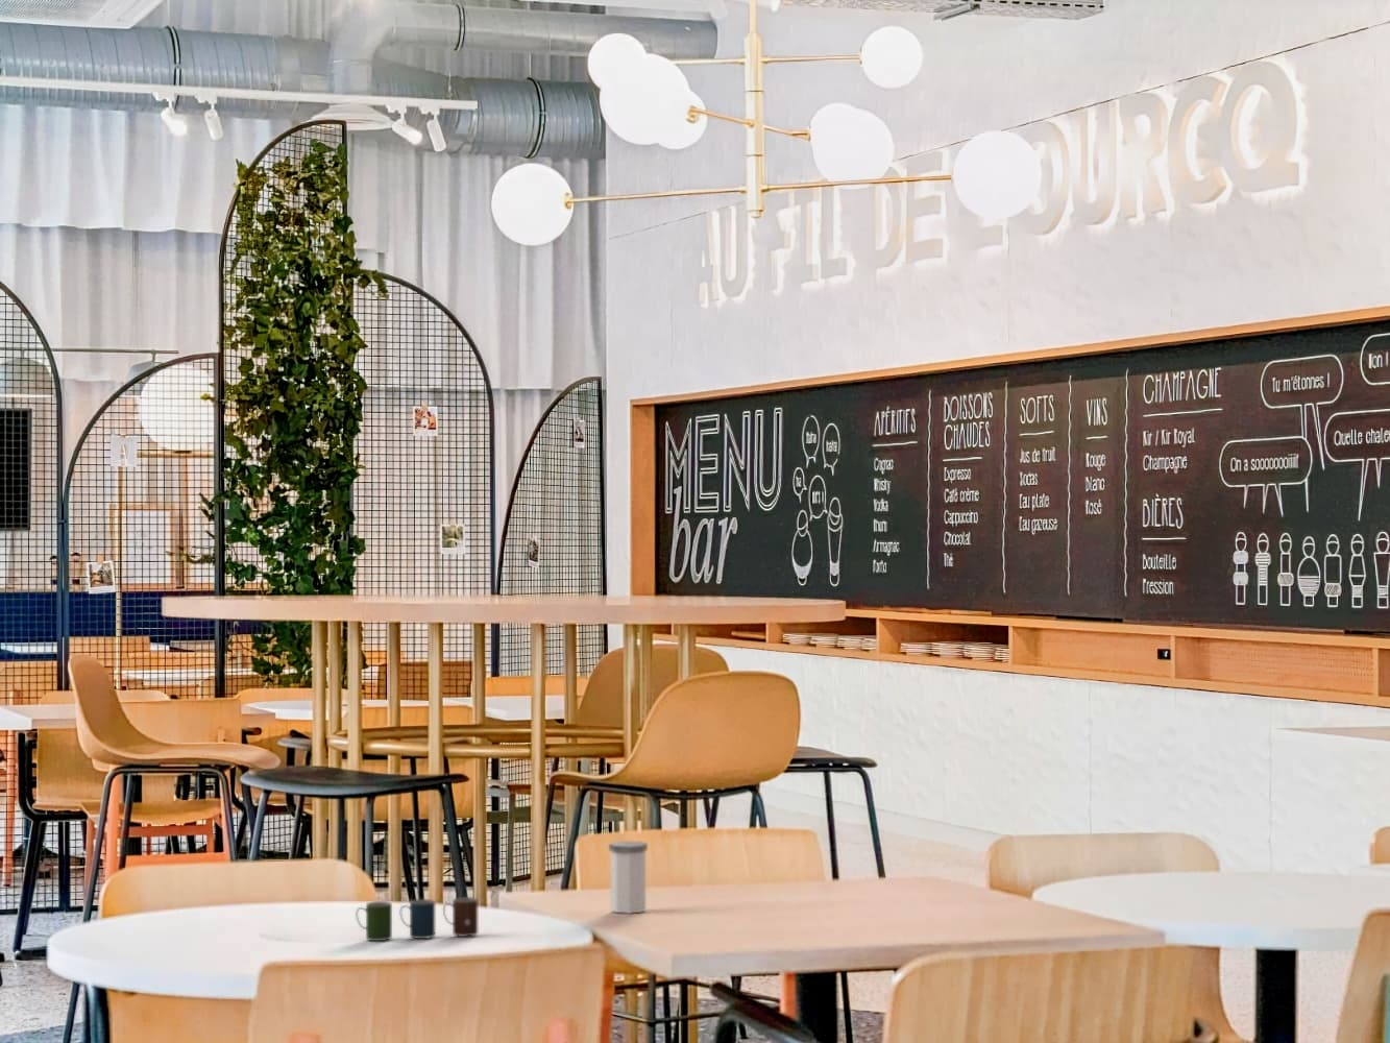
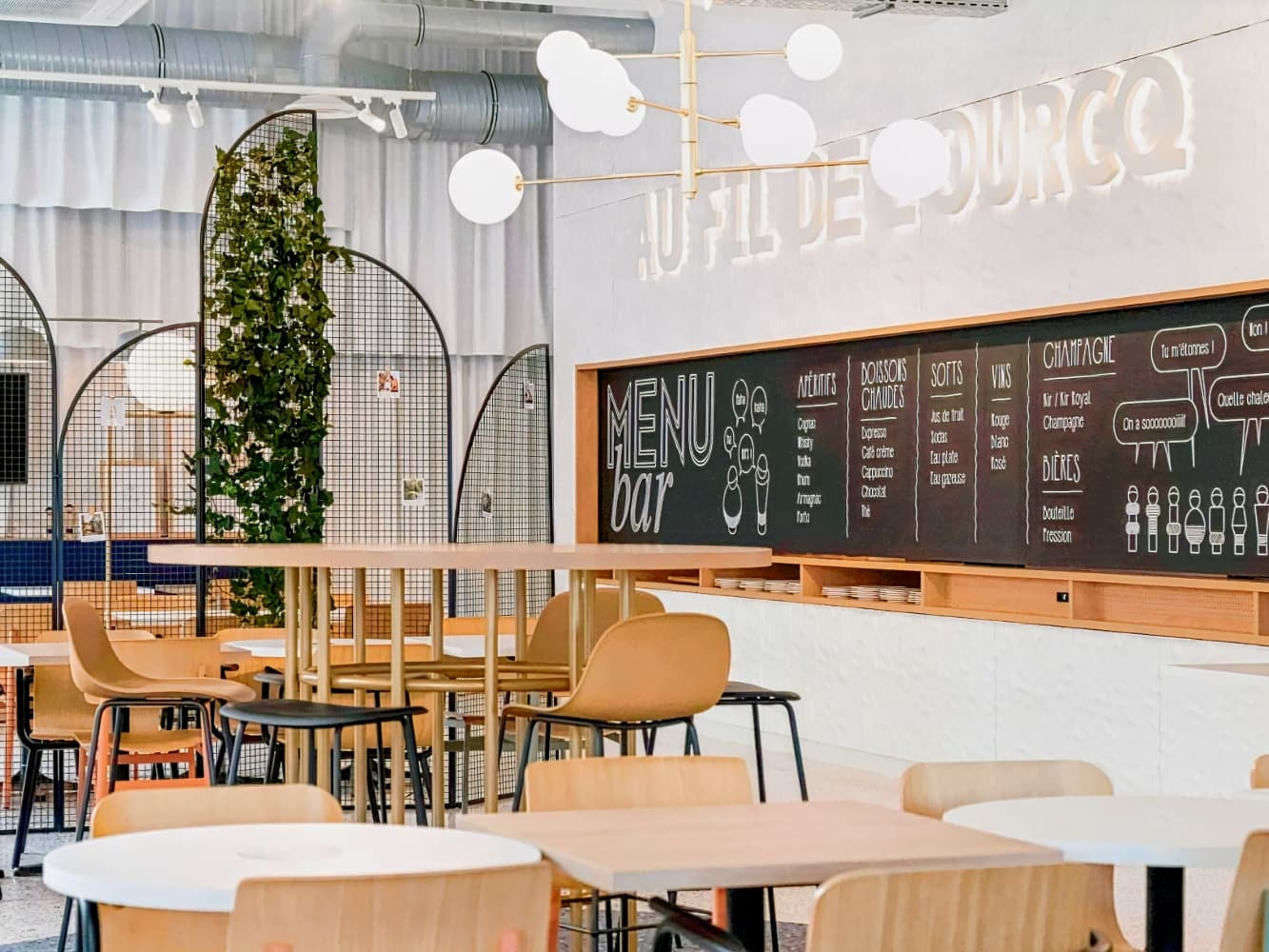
- cup [356,896,480,942]
- salt shaker [608,839,648,915]
